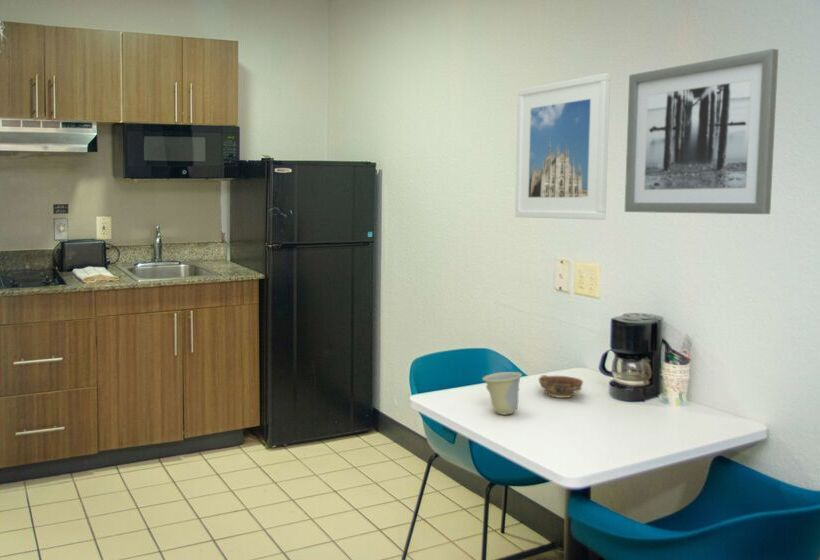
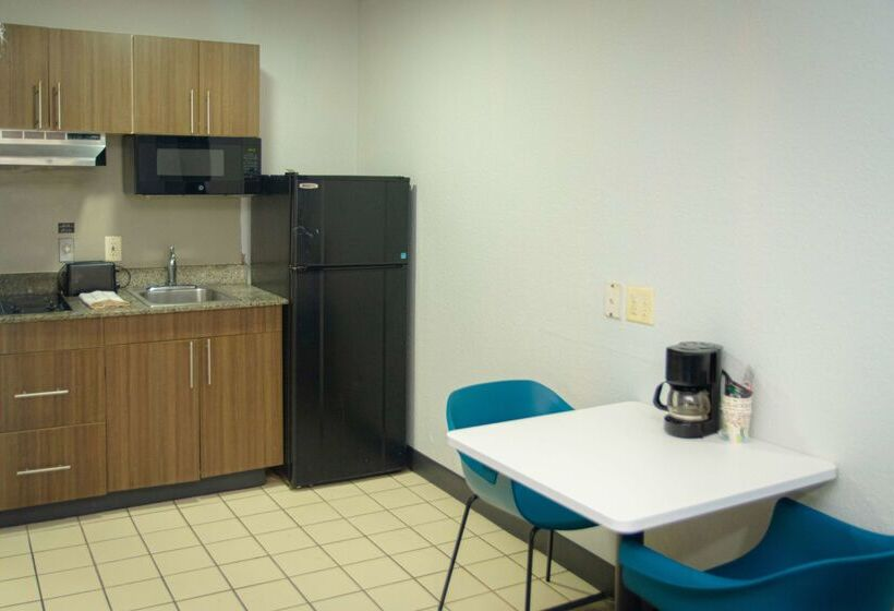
- wall art [624,48,779,215]
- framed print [514,72,611,221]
- bowl [537,374,584,399]
- cup [481,371,523,416]
